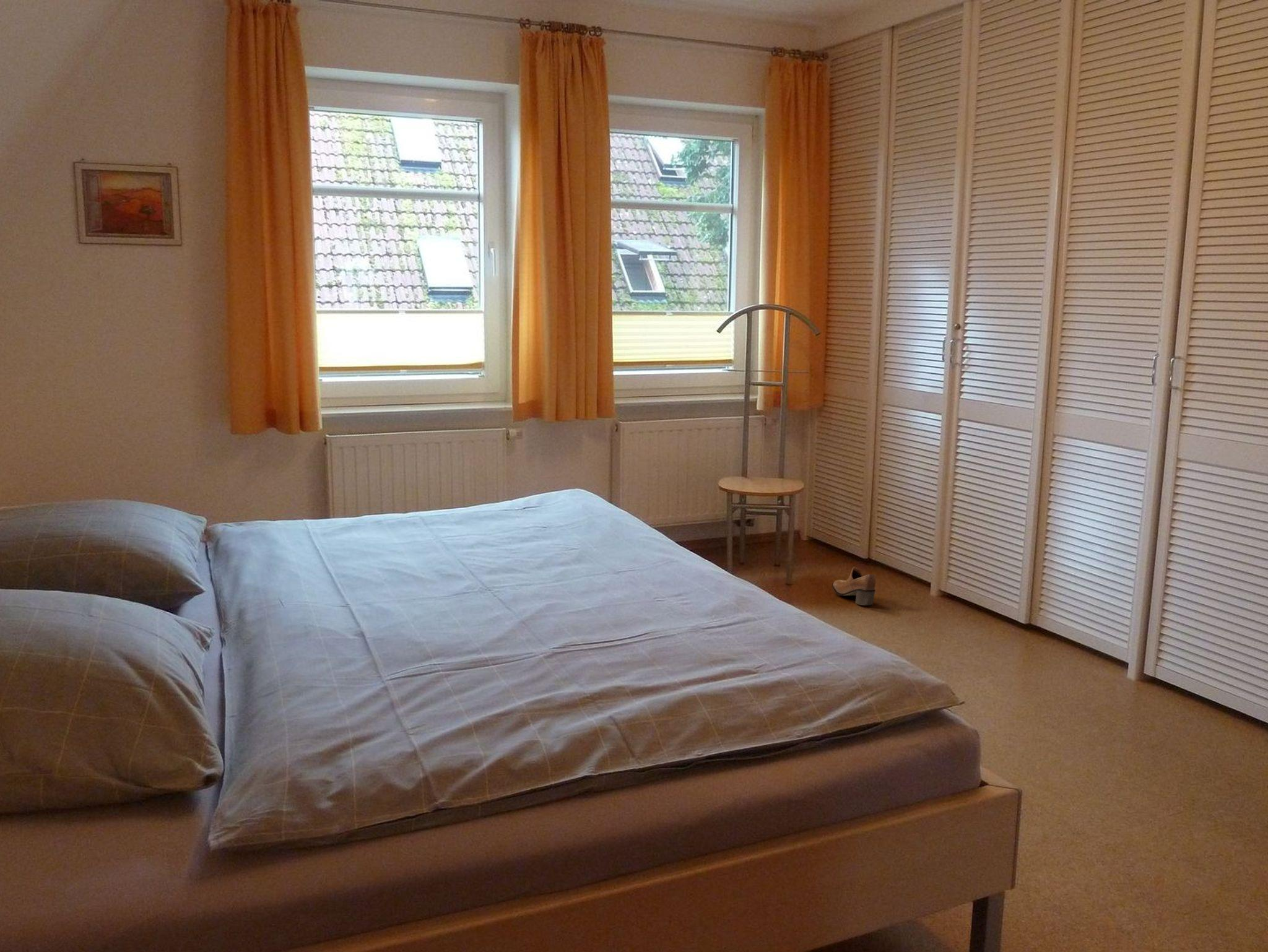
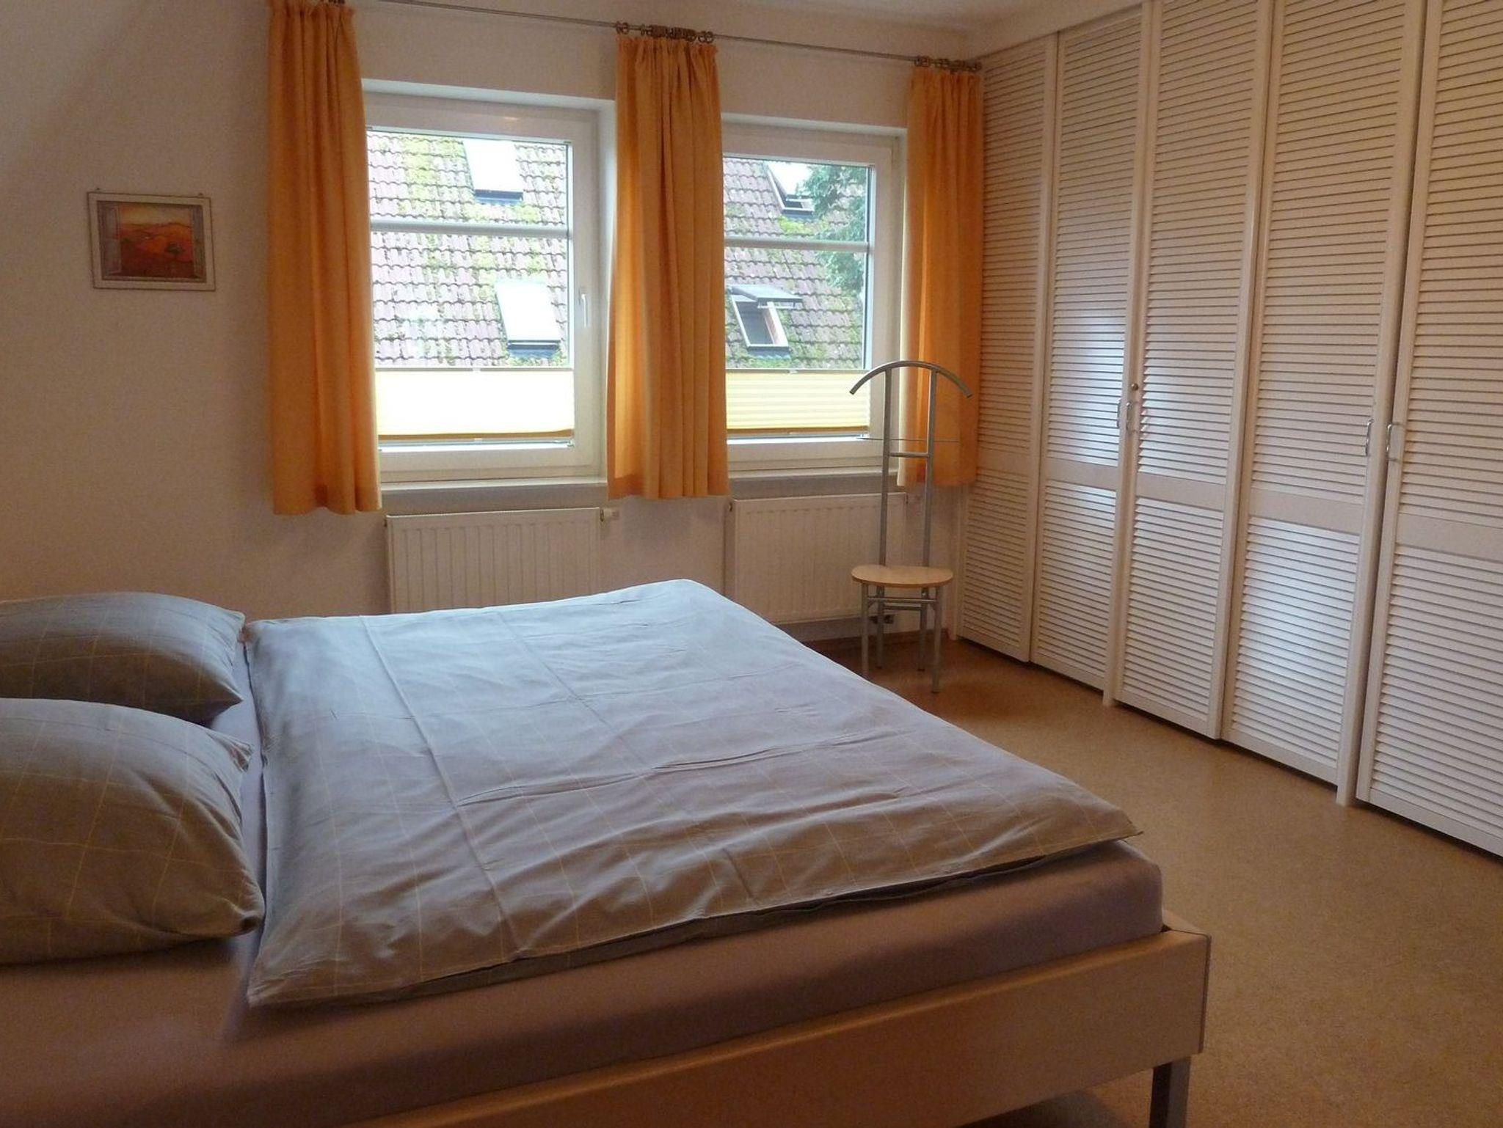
- shoe [832,566,876,606]
